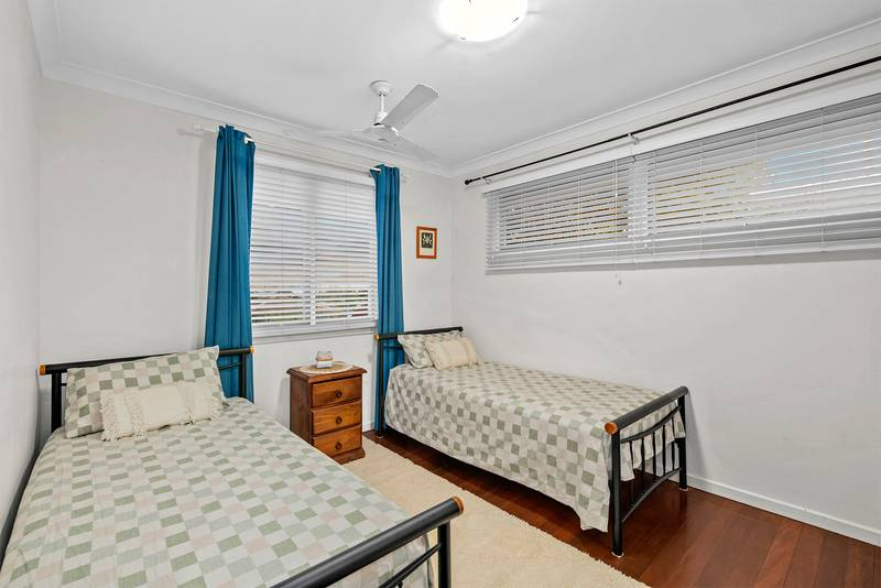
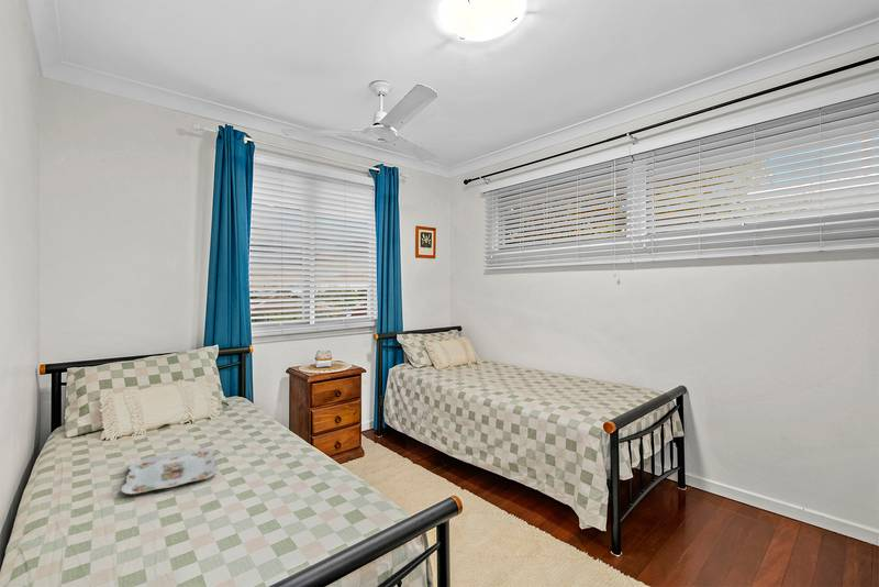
+ serving tray [120,447,219,496]
